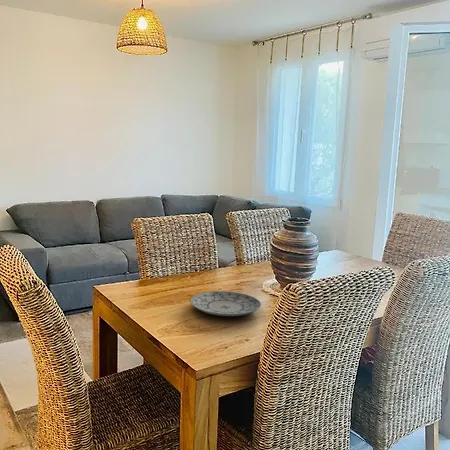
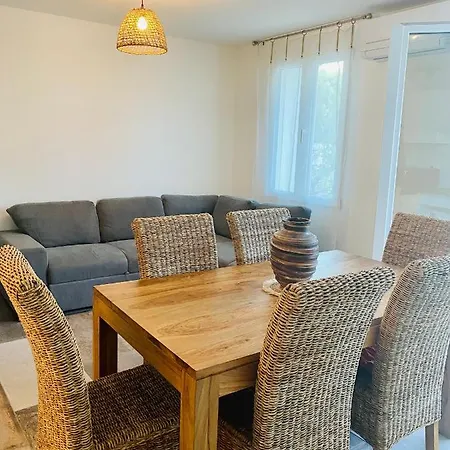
- plate [189,290,262,317]
